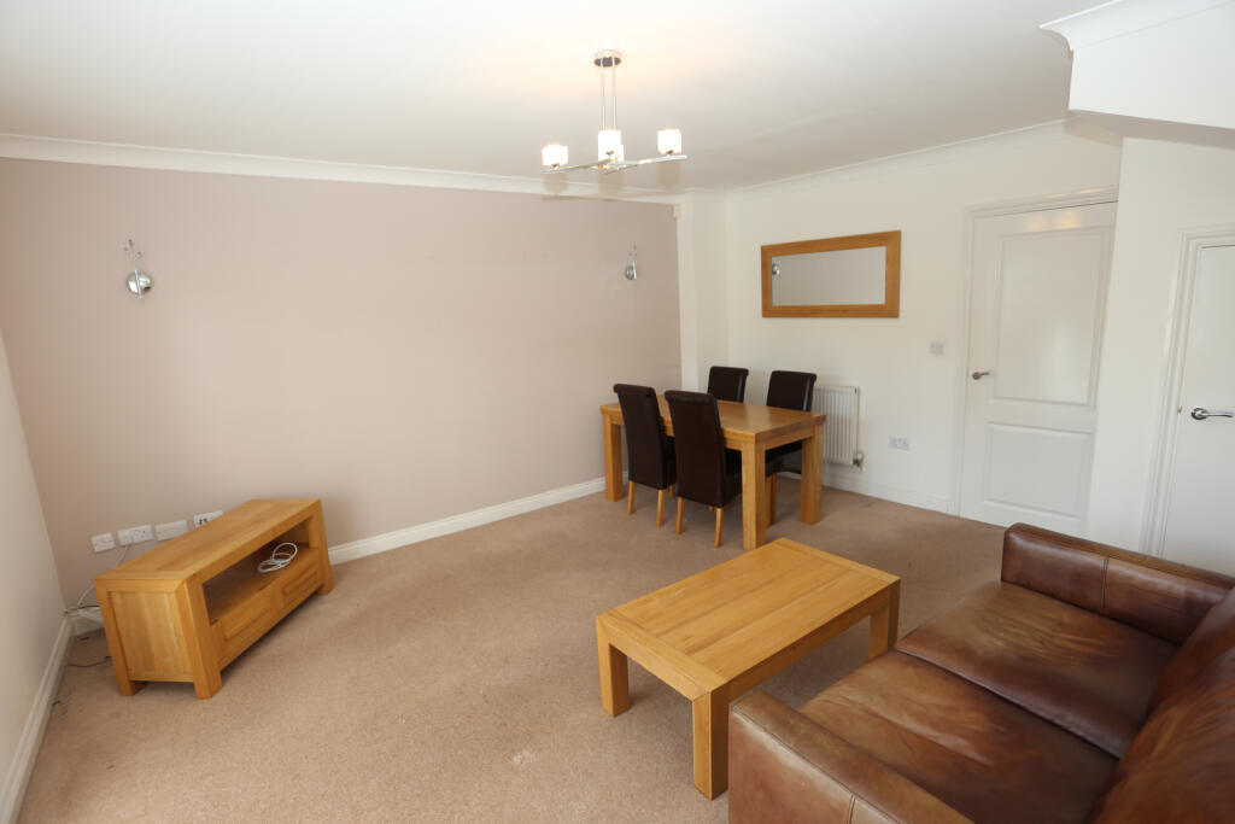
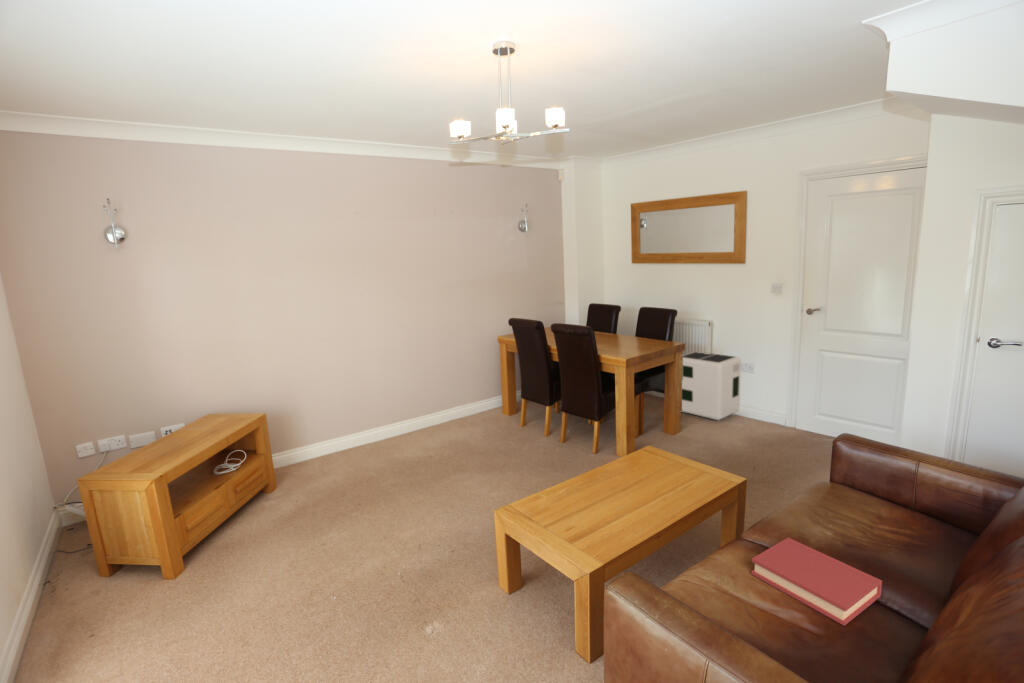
+ air purifier [681,351,742,421]
+ hardback book [750,537,883,627]
